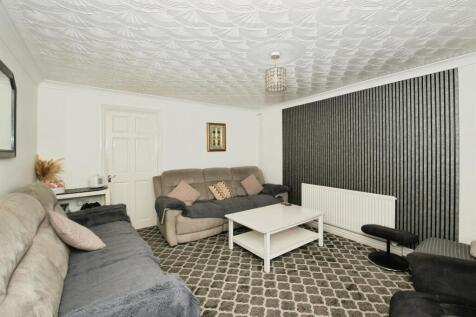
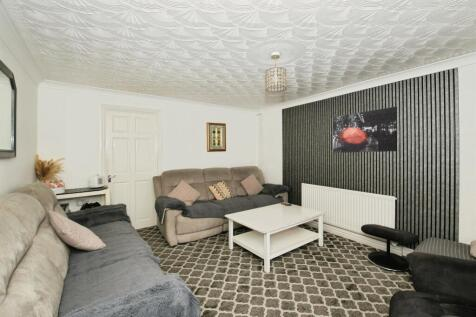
+ wall art [332,106,398,154]
